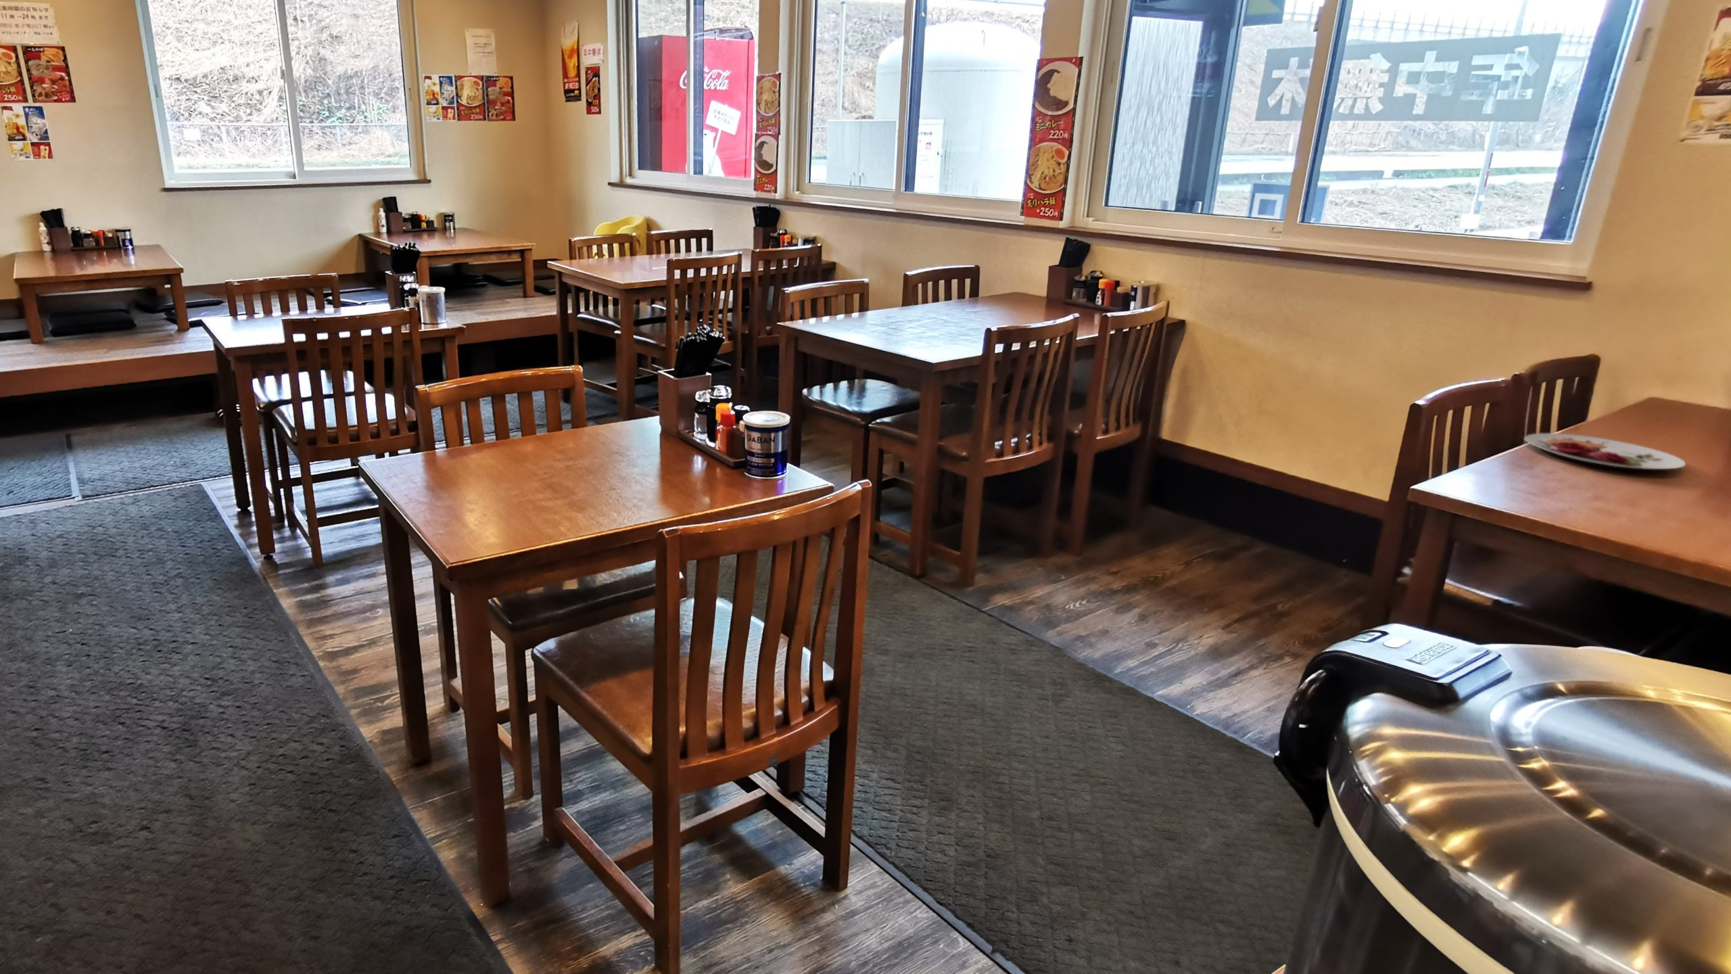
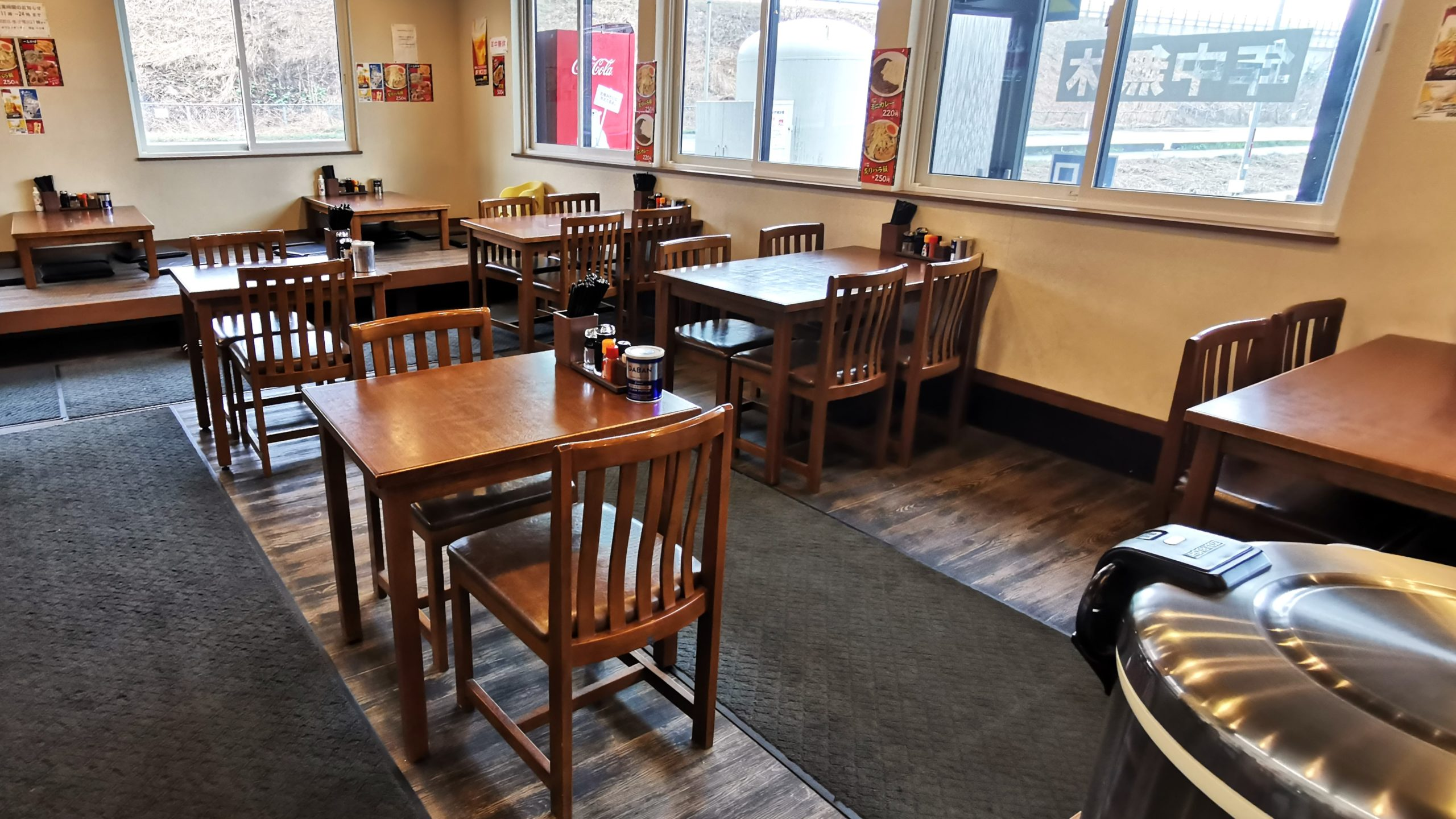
- plate [1524,433,1686,470]
